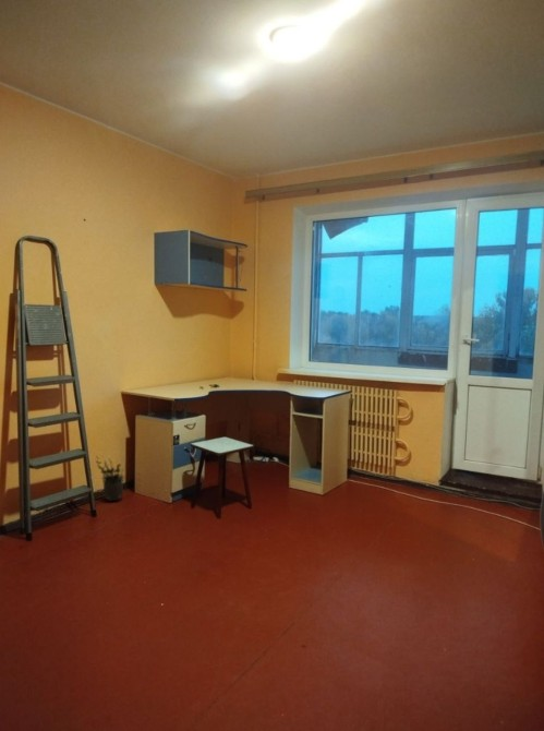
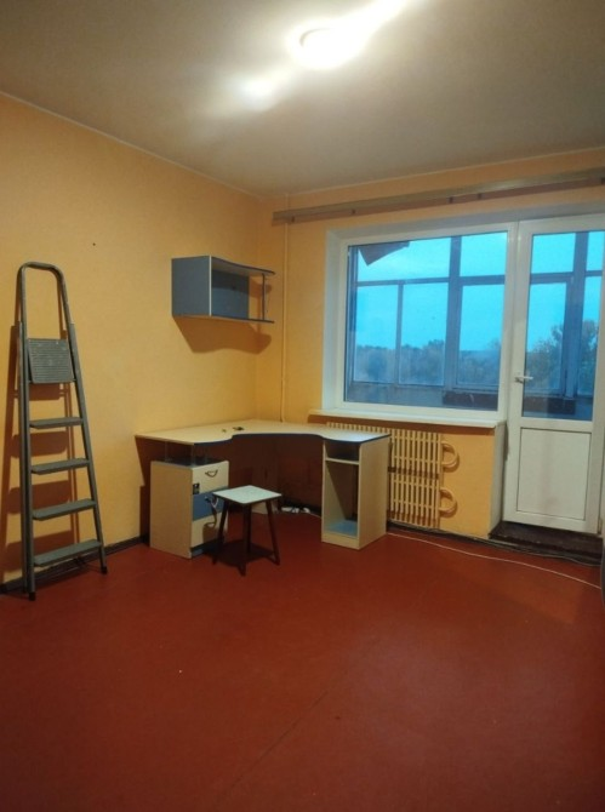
- potted plant [95,455,130,502]
